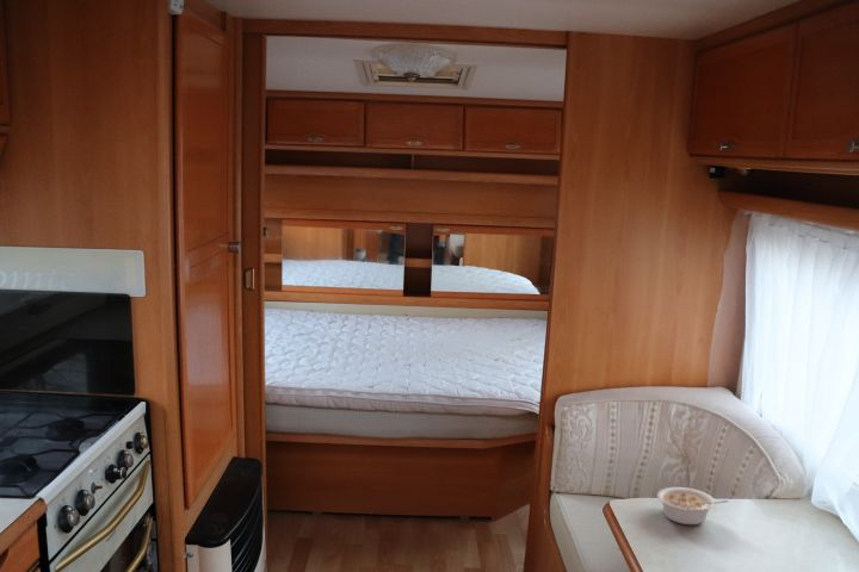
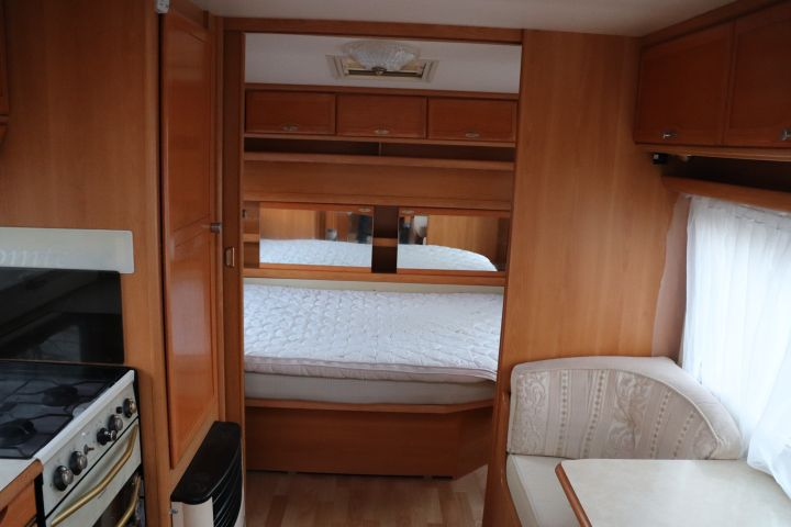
- legume [656,486,730,526]
